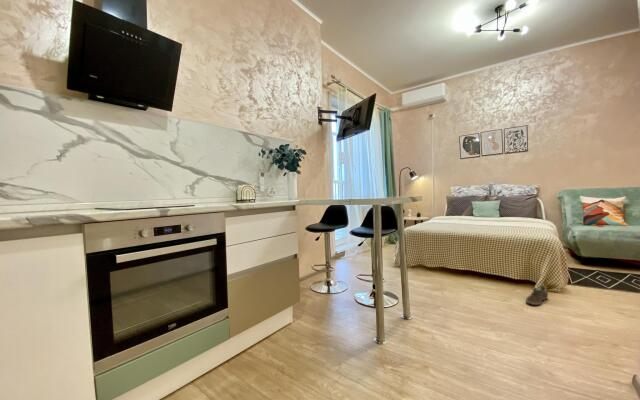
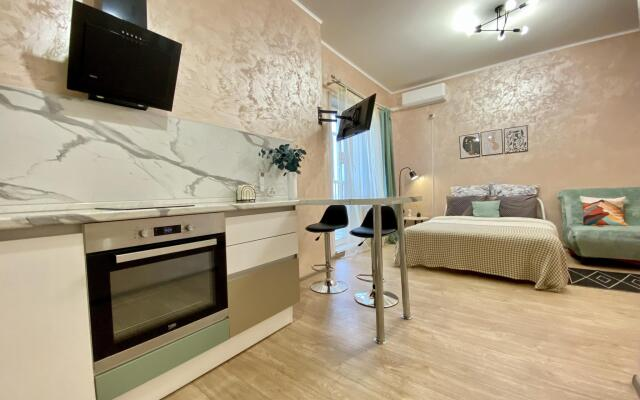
- sneaker [525,284,549,306]
